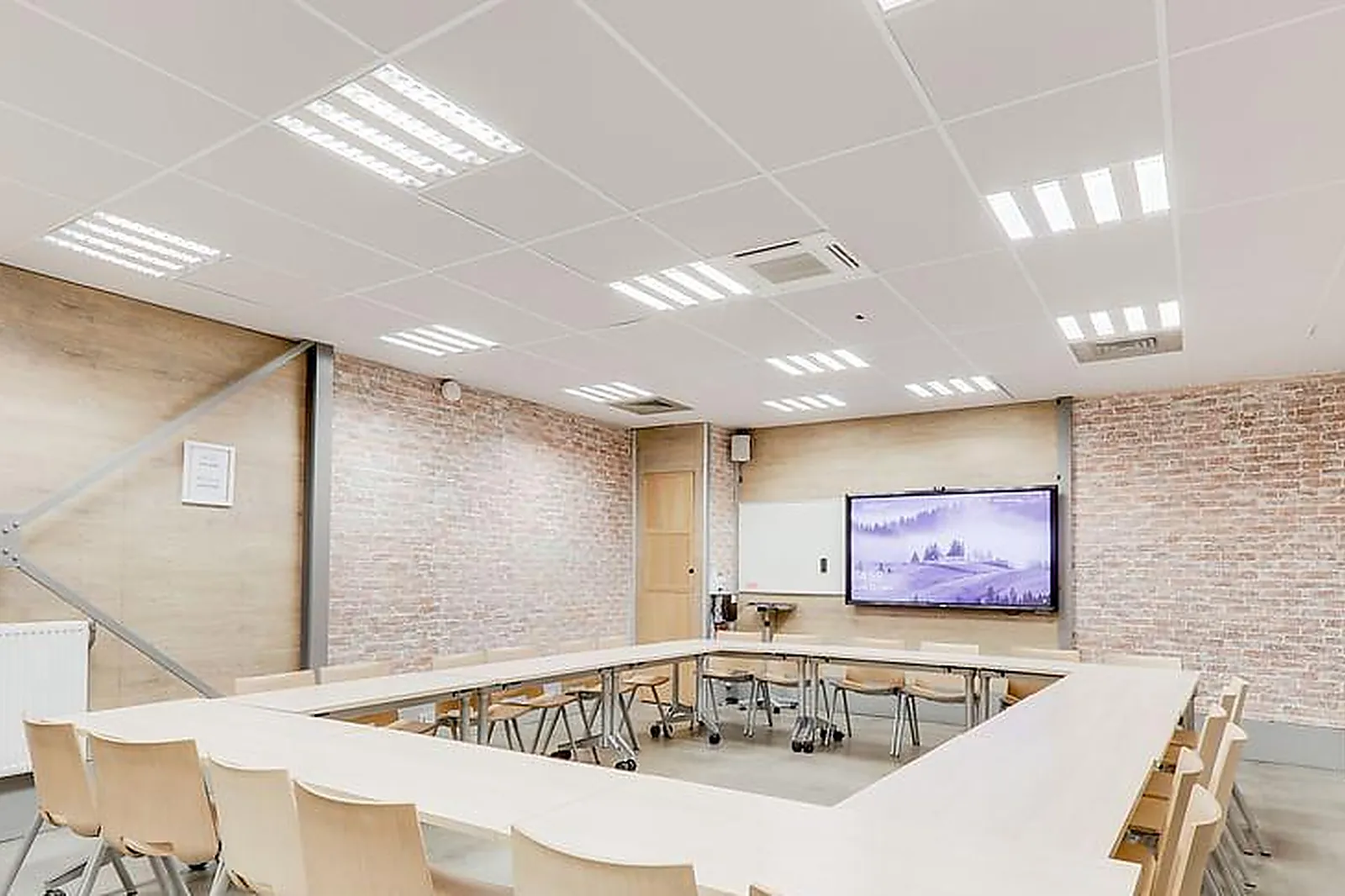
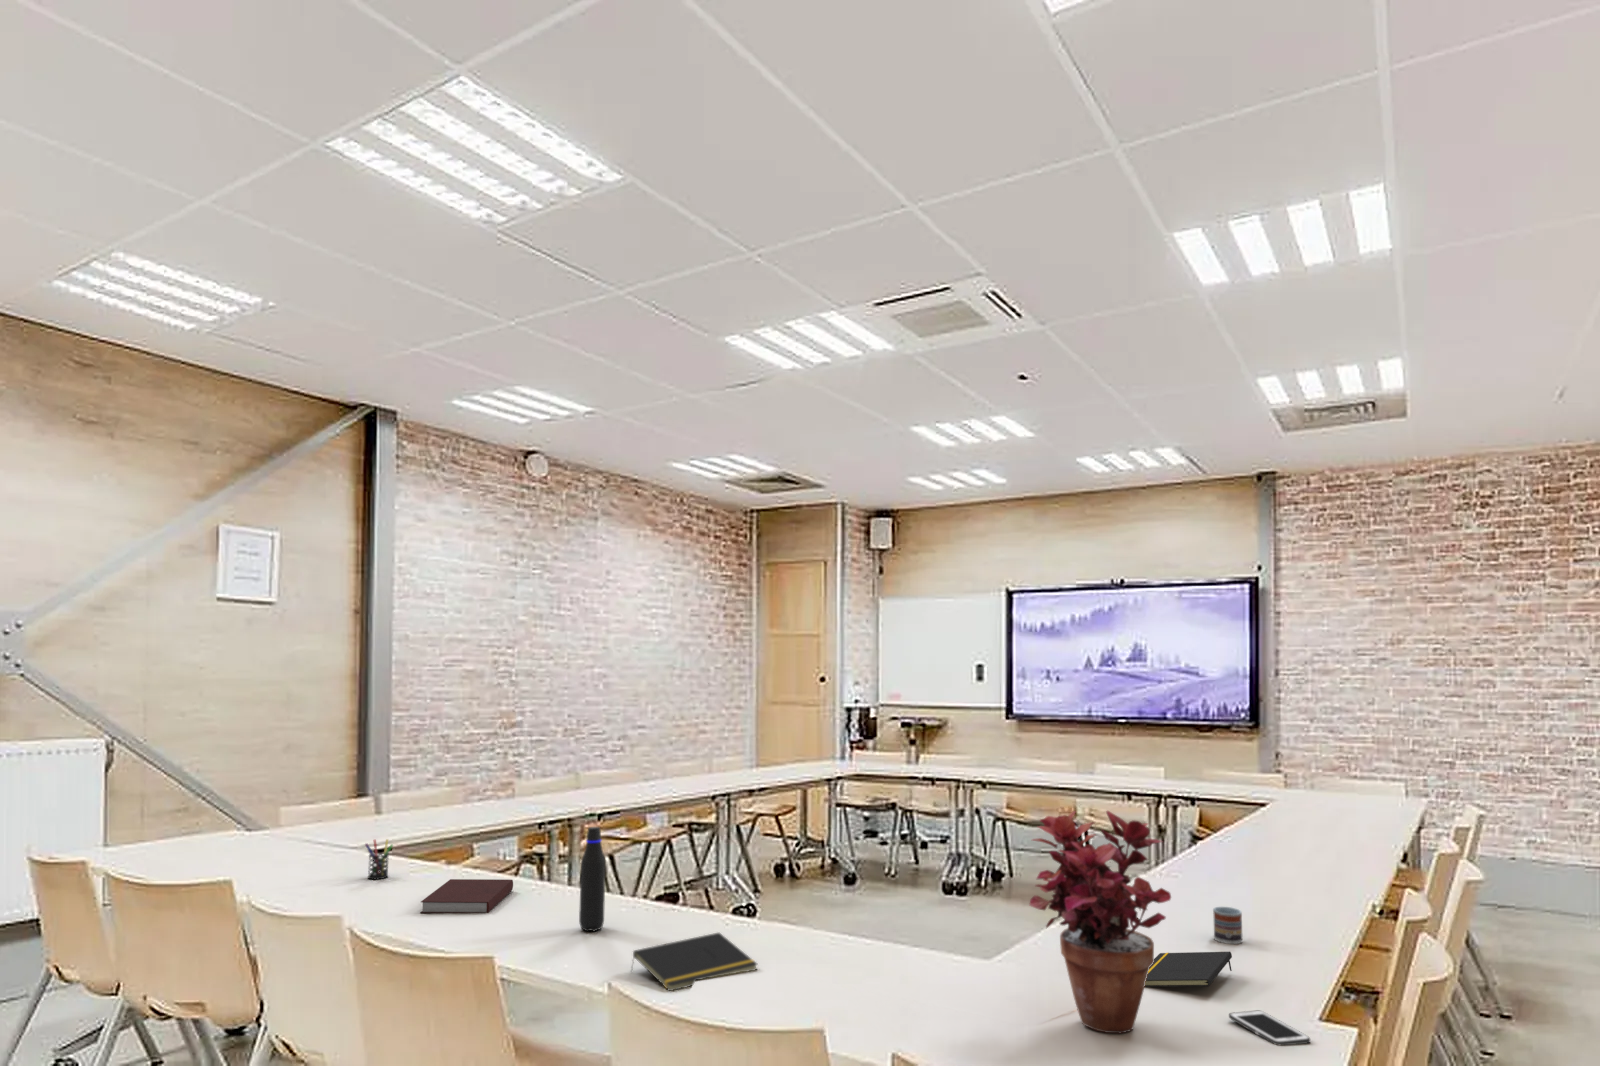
+ notebook [419,878,514,914]
+ notepad [629,932,759,992]
+ notepad [1144,951,1232,987]
+ cup [1212,907,1243,945]
+ potted plant [1028,809,1172,1035]
+ cell phone [1228,1010,1311,1046]
+ pen holder [364,838,394,882]
+ water bottle [578,826,606,933]
